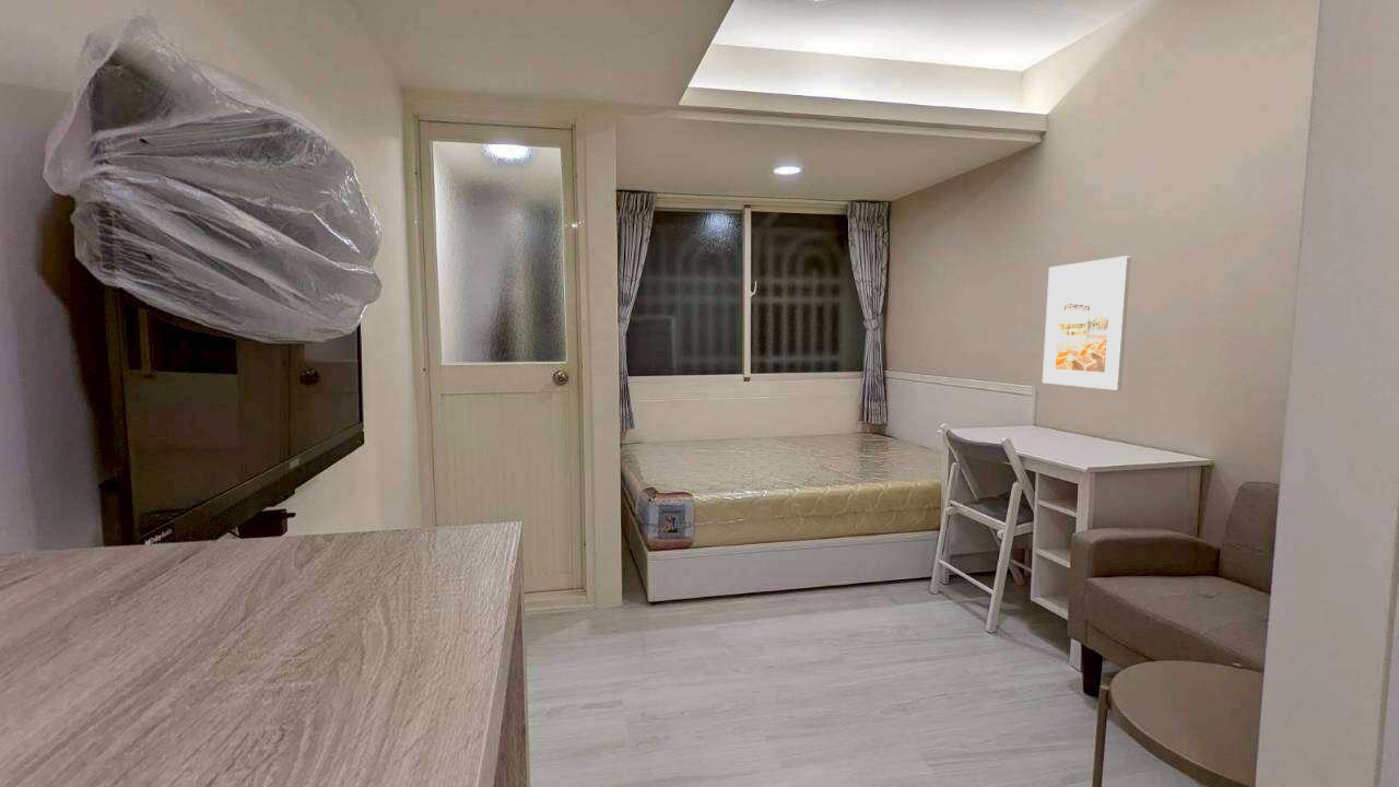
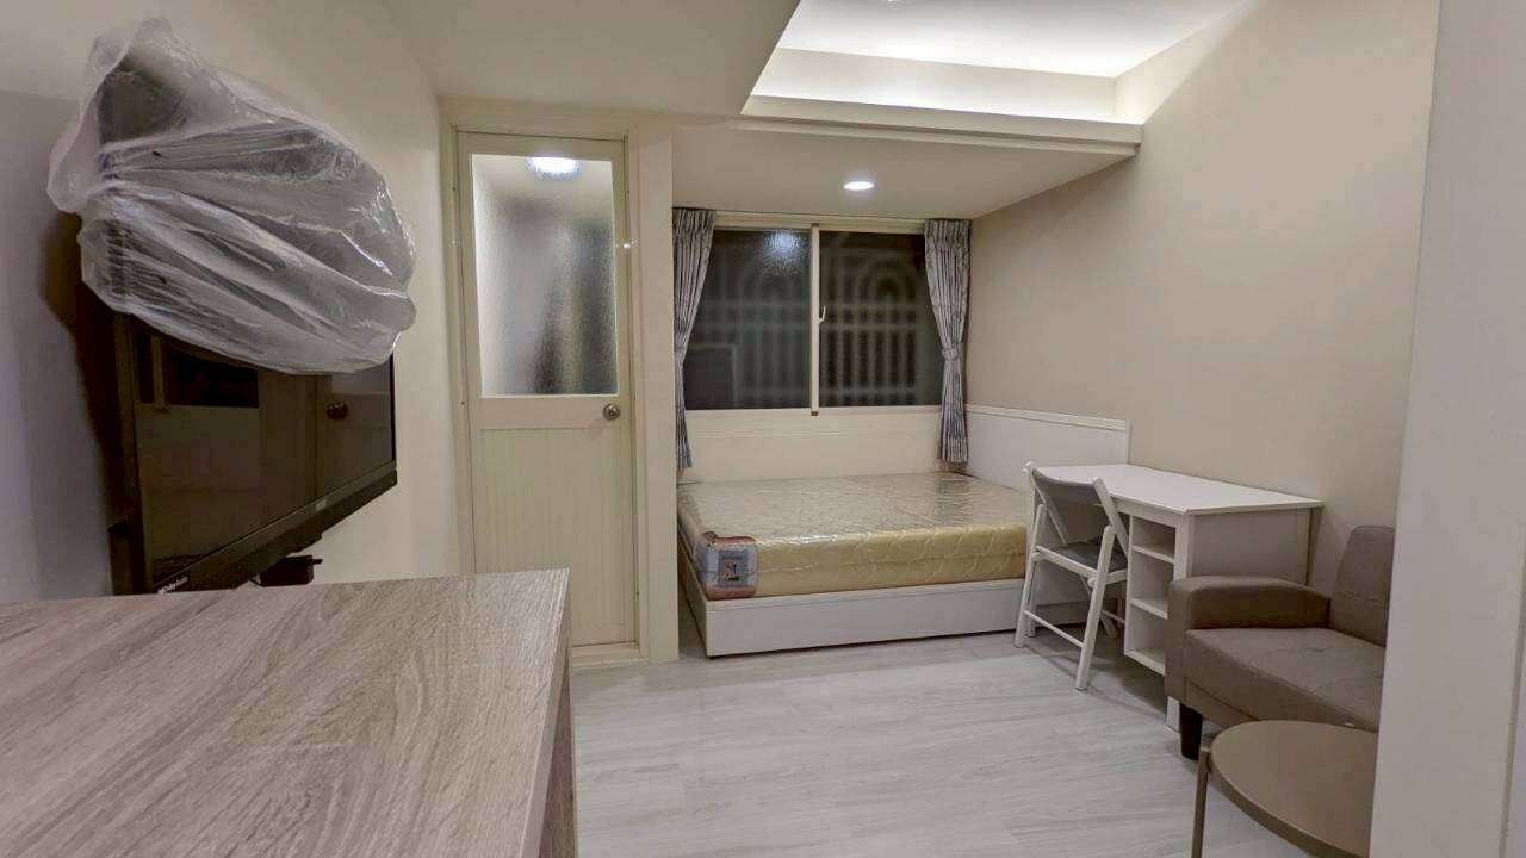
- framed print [1042,255,1131,391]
